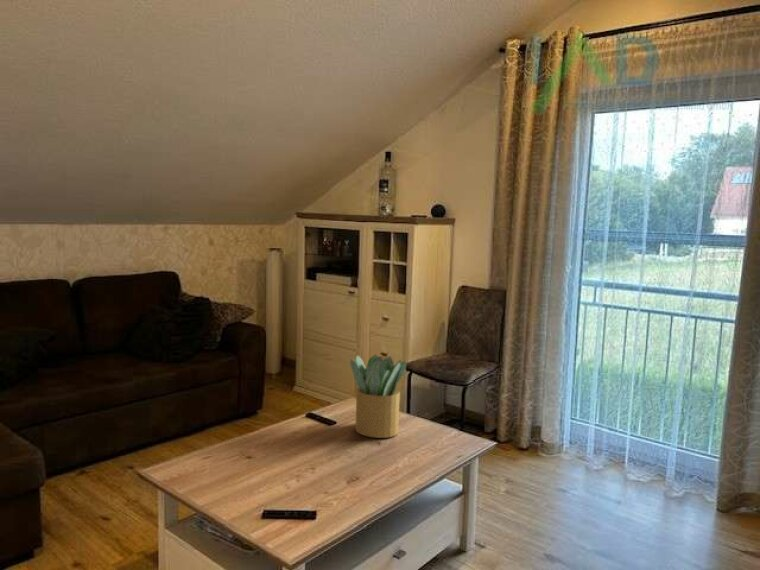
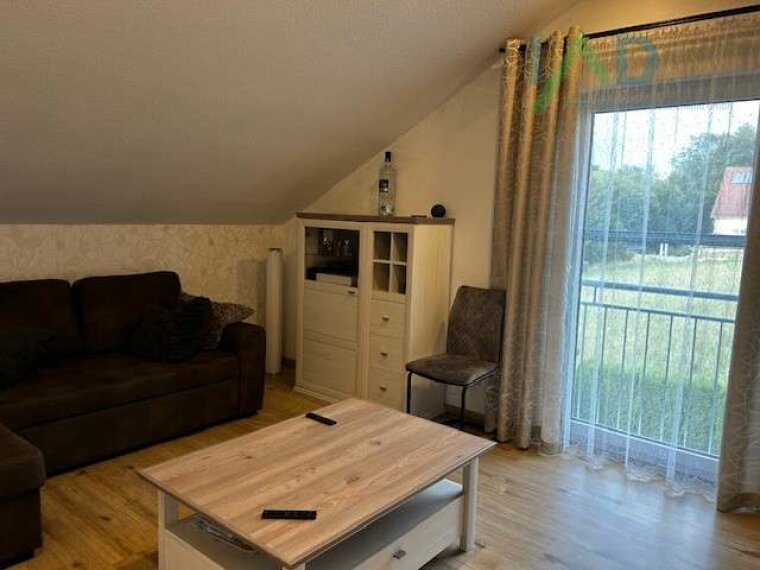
- potted plant [349,354,407,439]
